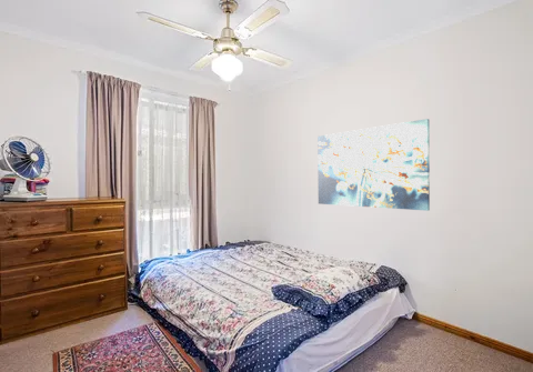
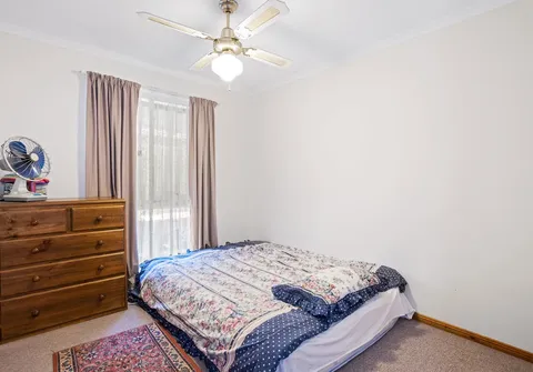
- wall art [316,118,431,212]
